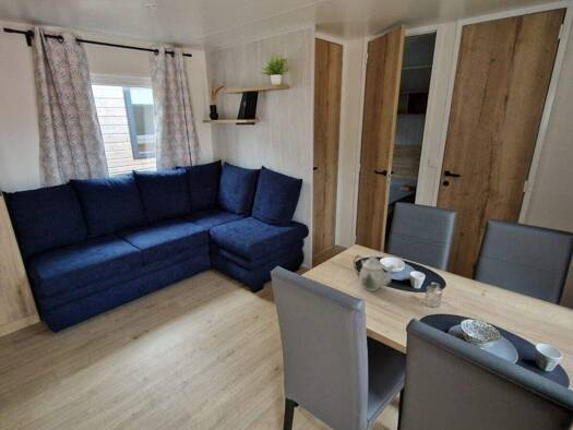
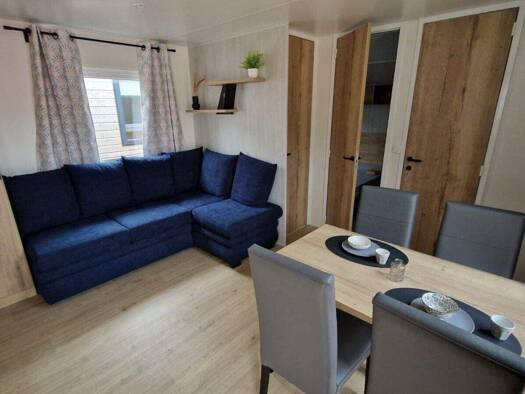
- teapot [353,253,396,292]
